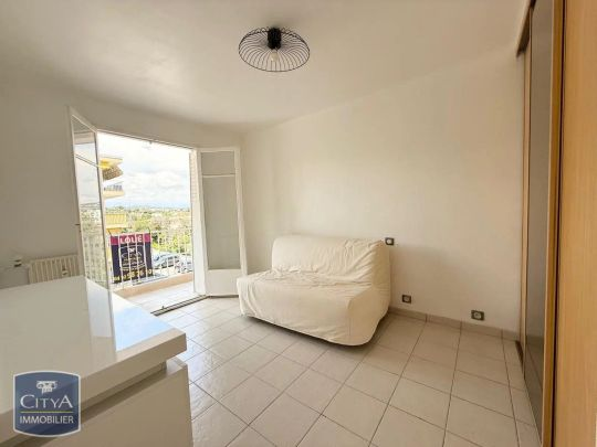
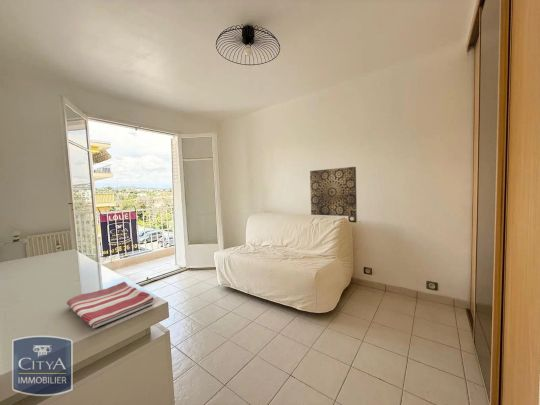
+ dish towel [66,281,155,329]
+ wall art [309,166,358,217]
